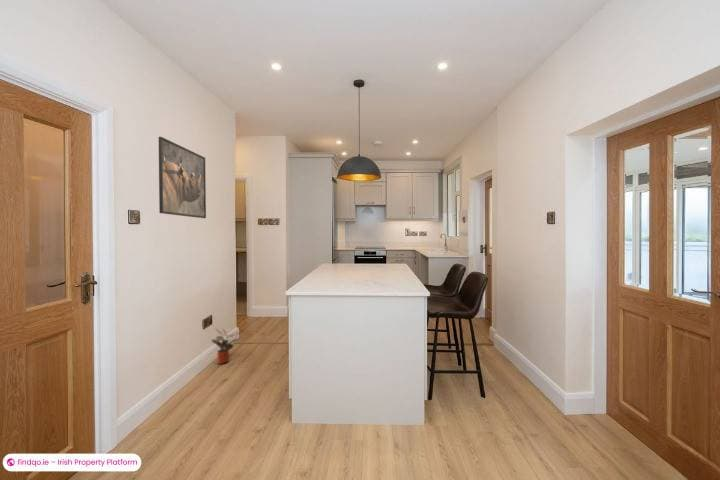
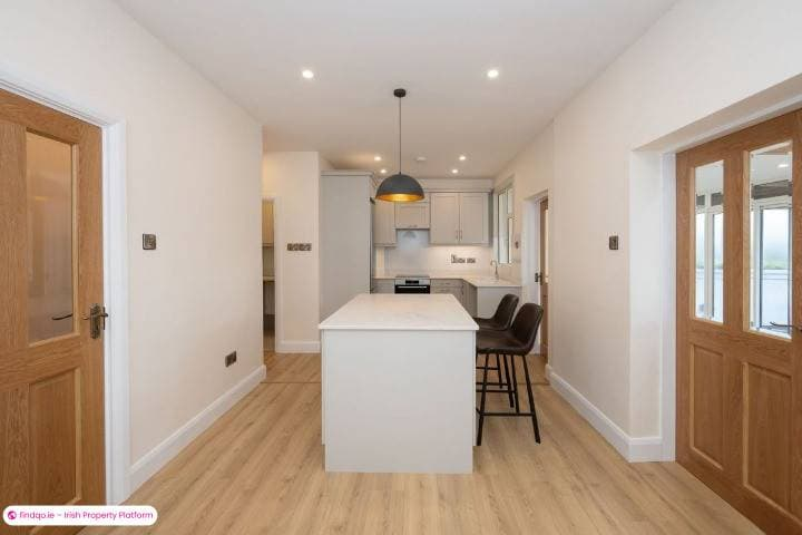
- potted plant [211,327,241,365]
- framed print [158,136,207,219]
